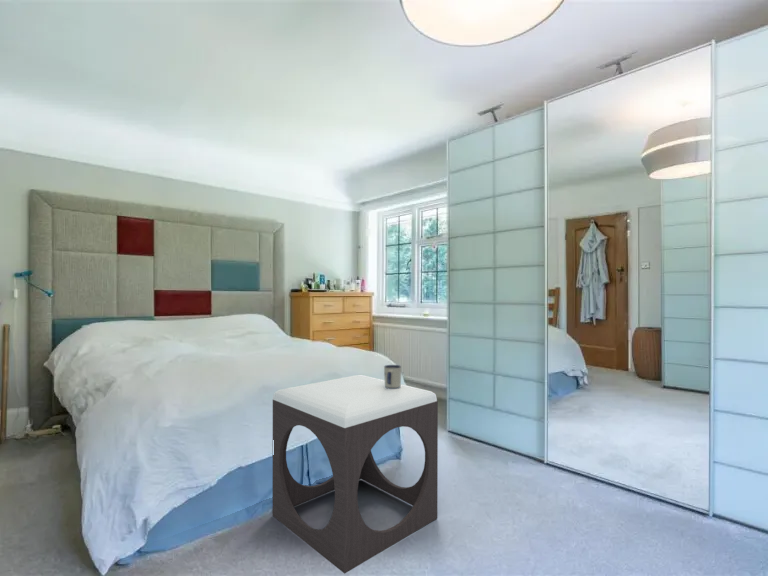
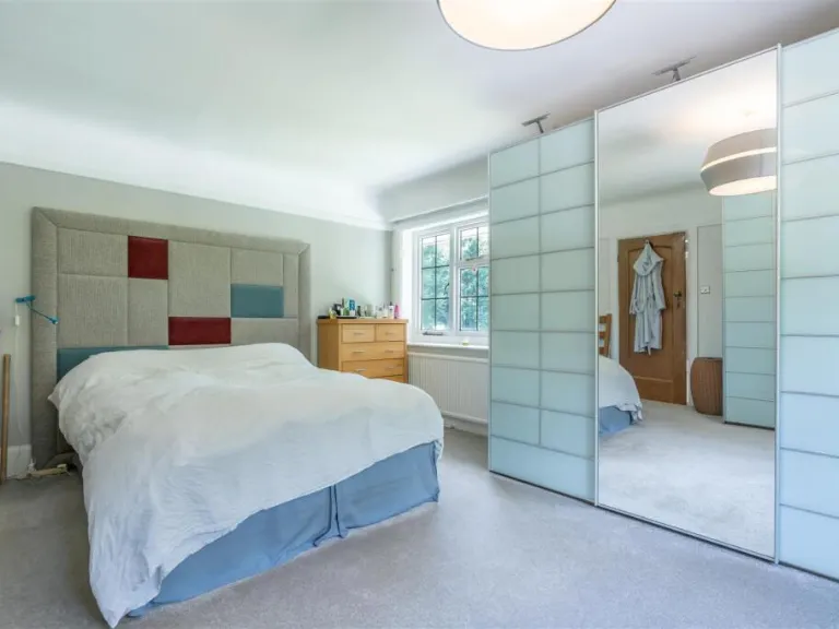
- footstool [271,374,439,575]
- mug [383,364,402,389]
